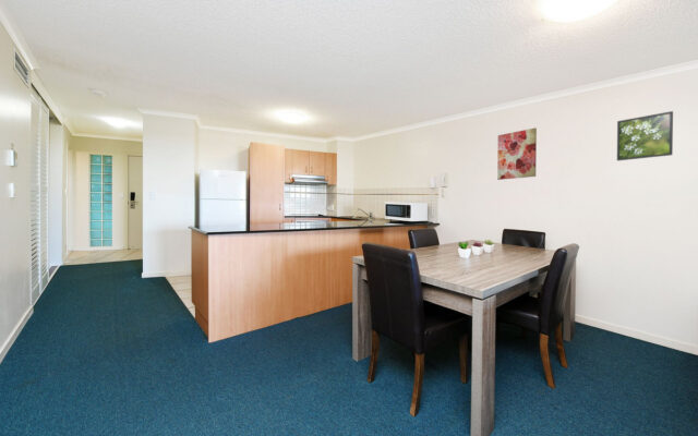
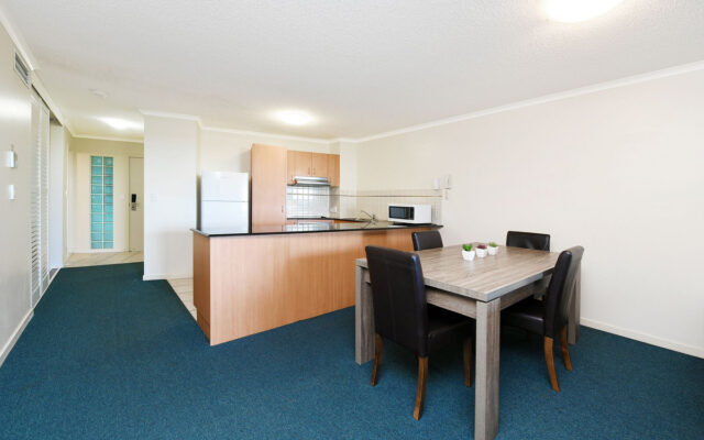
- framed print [616,110,674,161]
- wall art [496,126,538,181]
